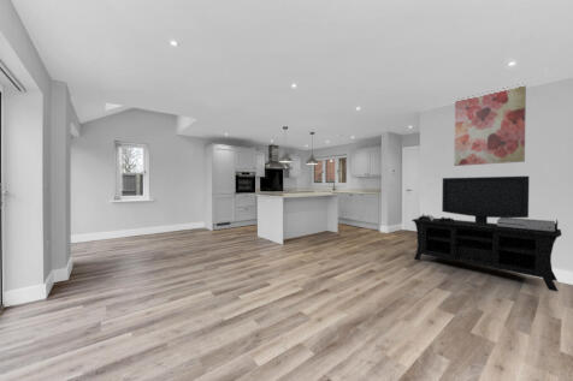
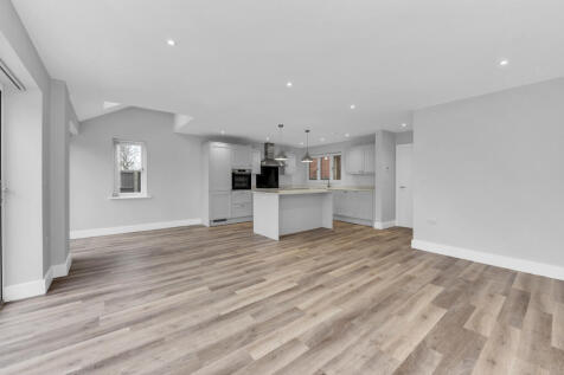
- media console [410,175,563,293]
- wall art [453,84,527,167]
